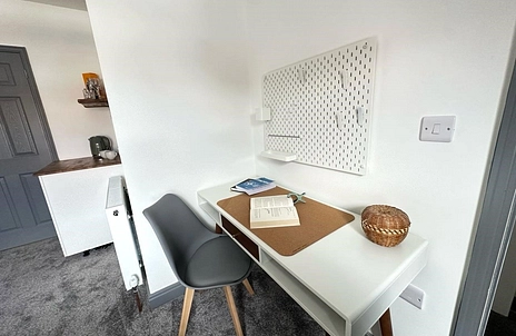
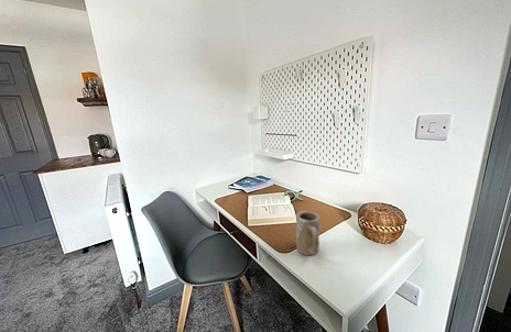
+ mug [295,210,320,256]
